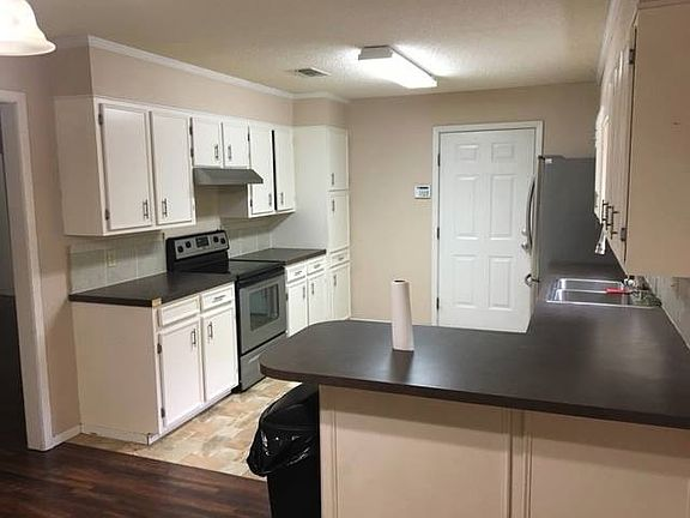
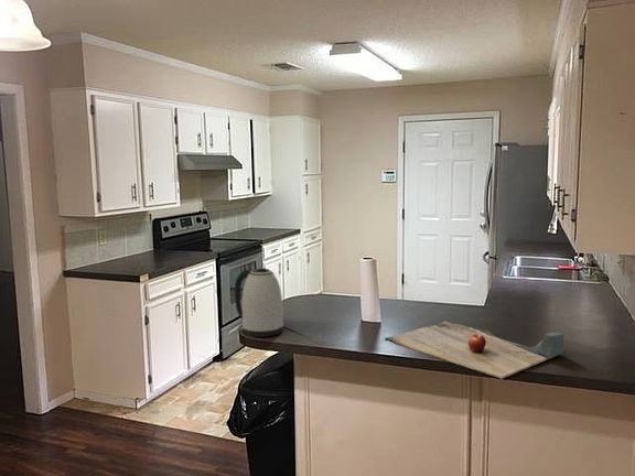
+ cutting board [384,321,564,380]
+ kettle [234,267,284,338]
